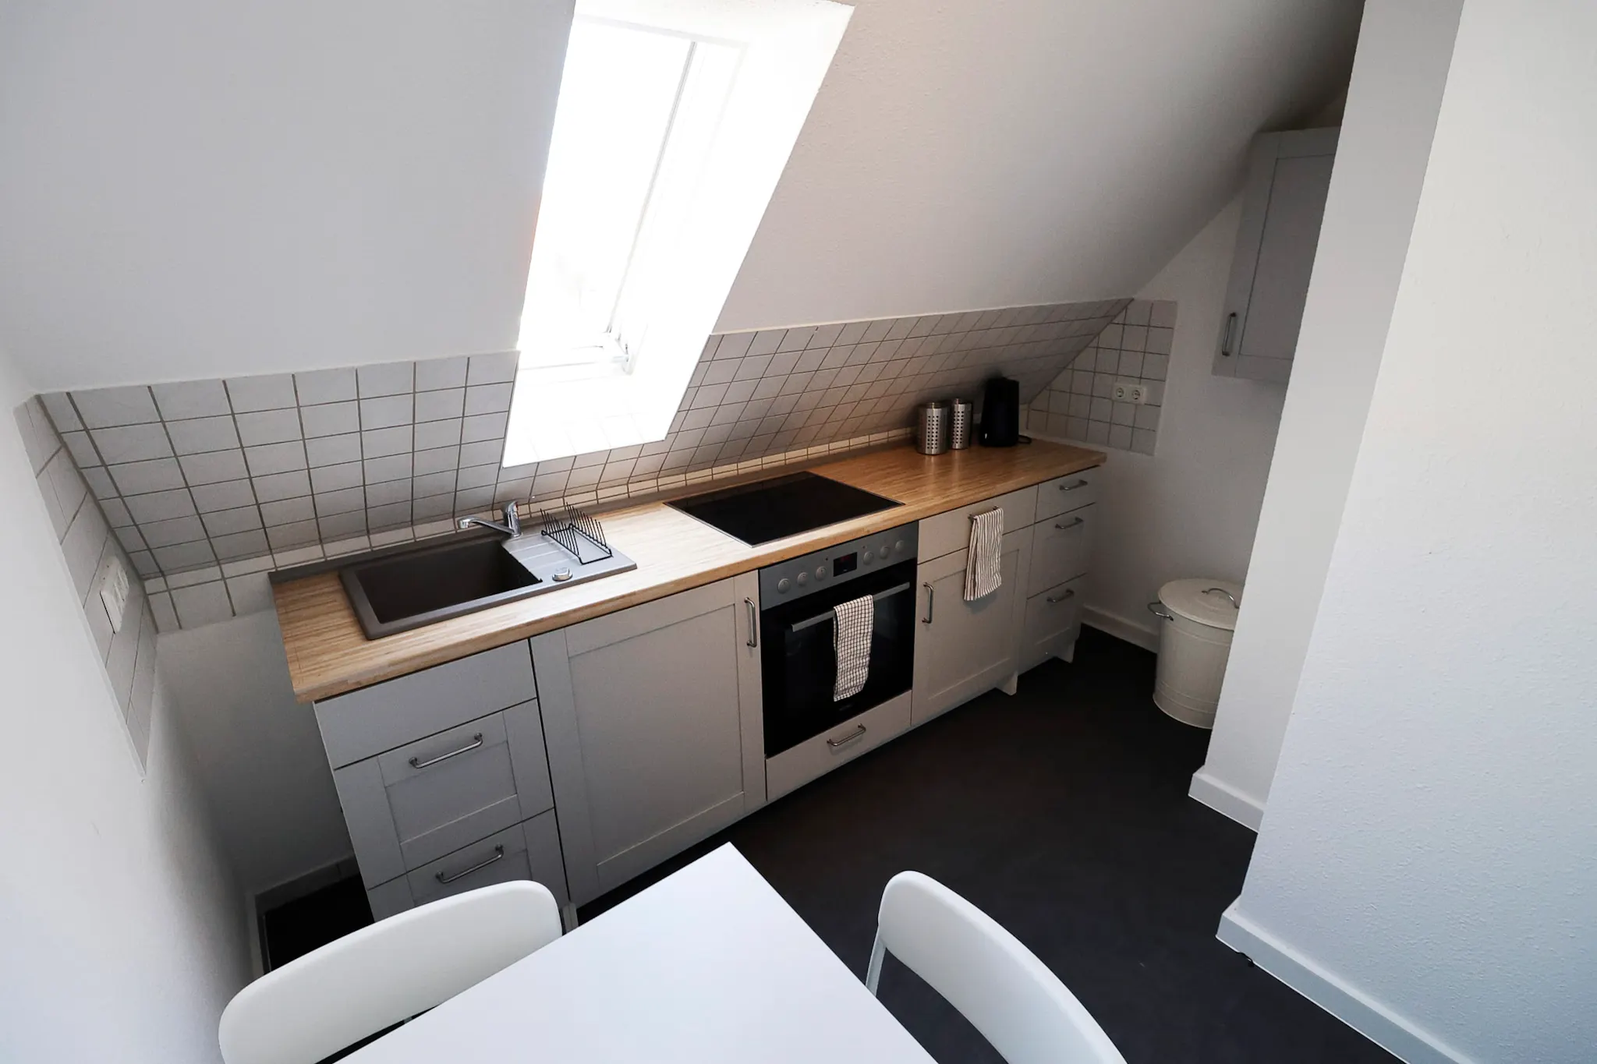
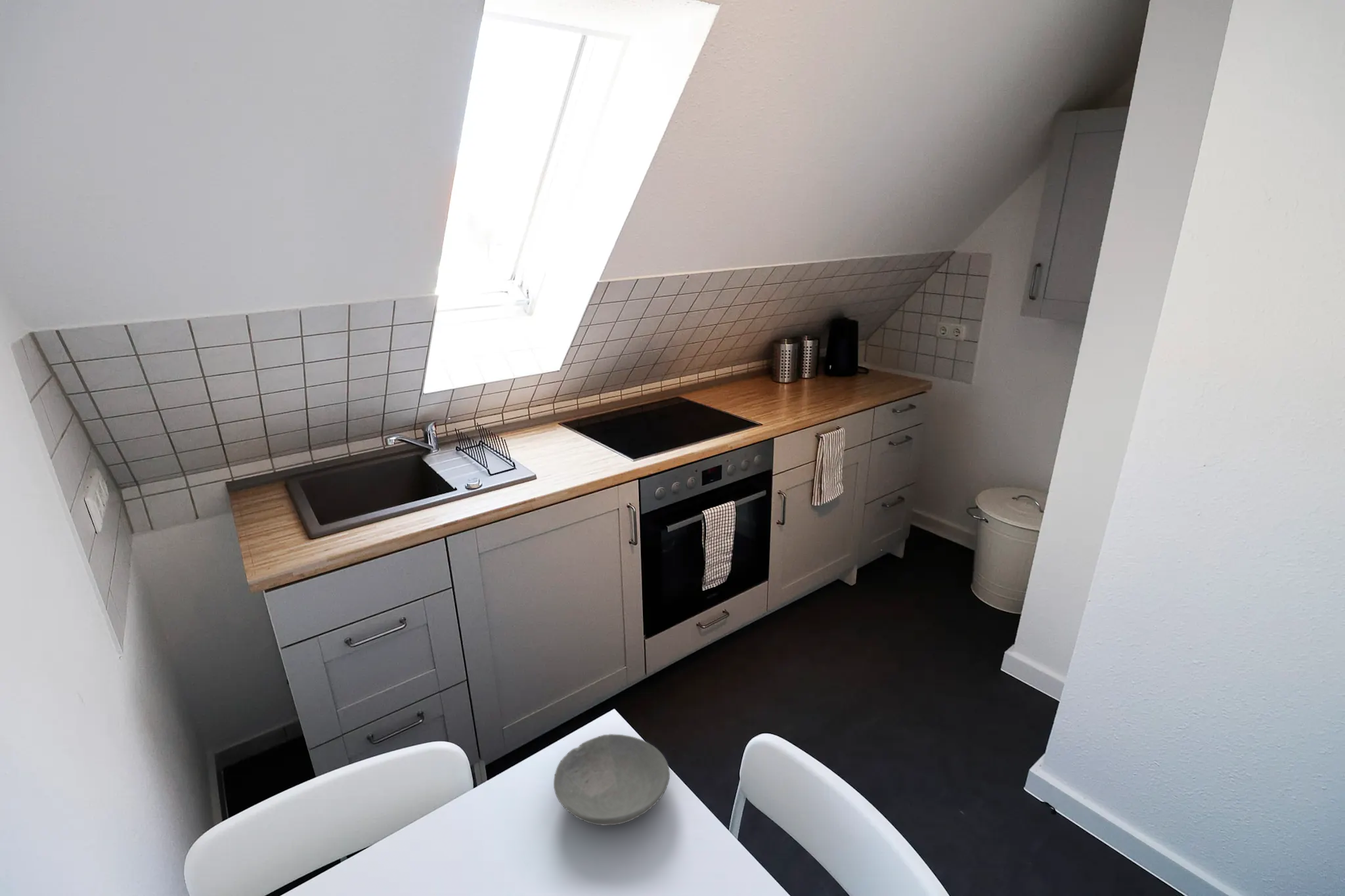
+ bowl [553,733,671,826]
